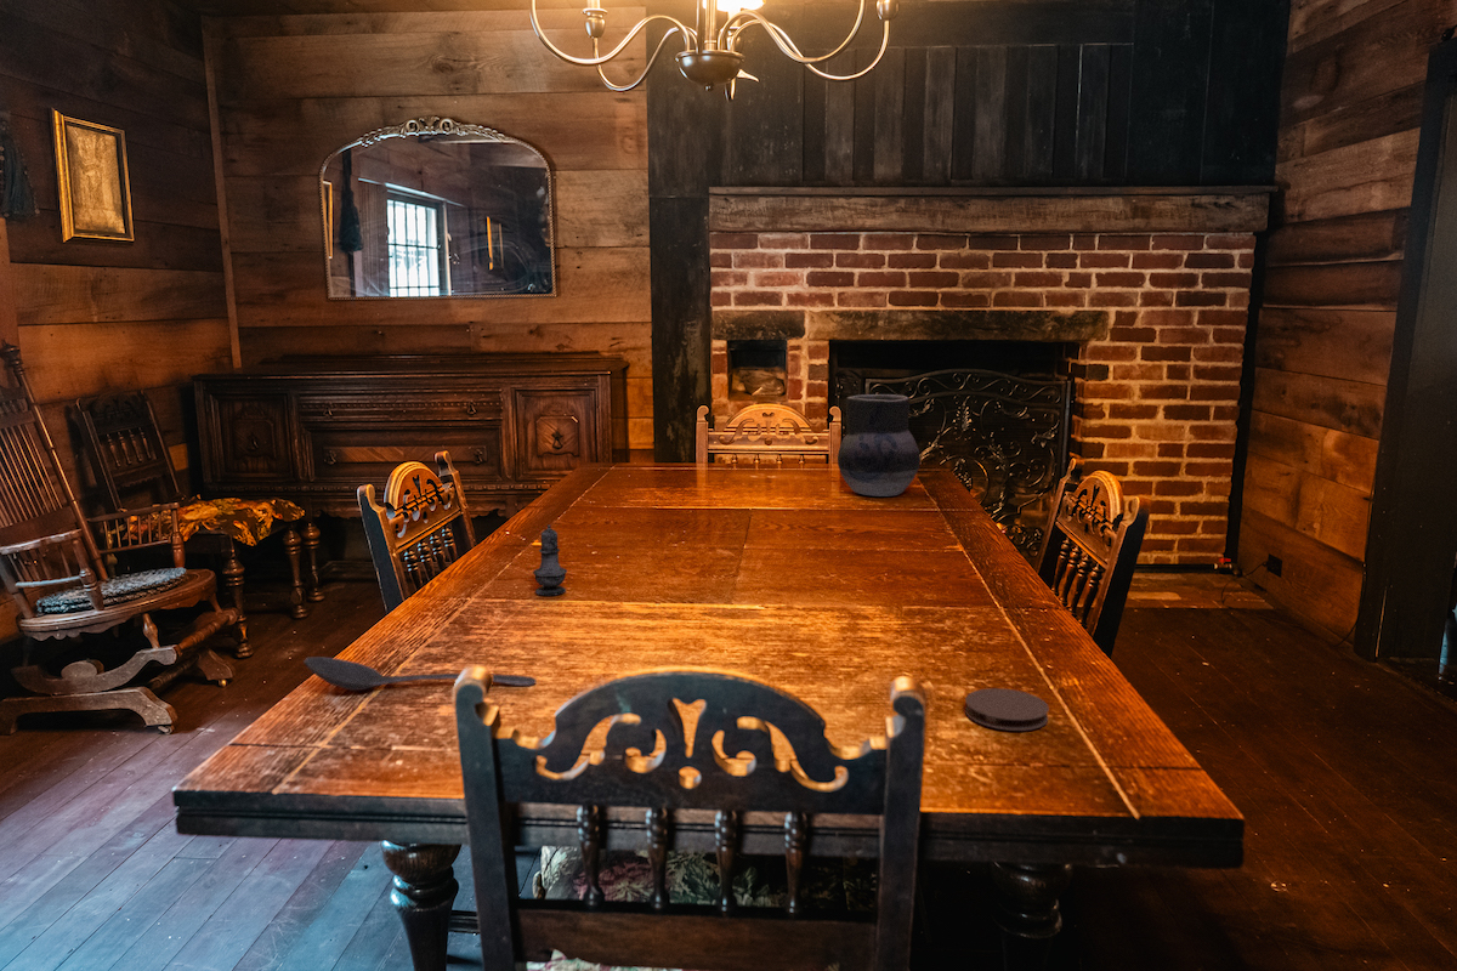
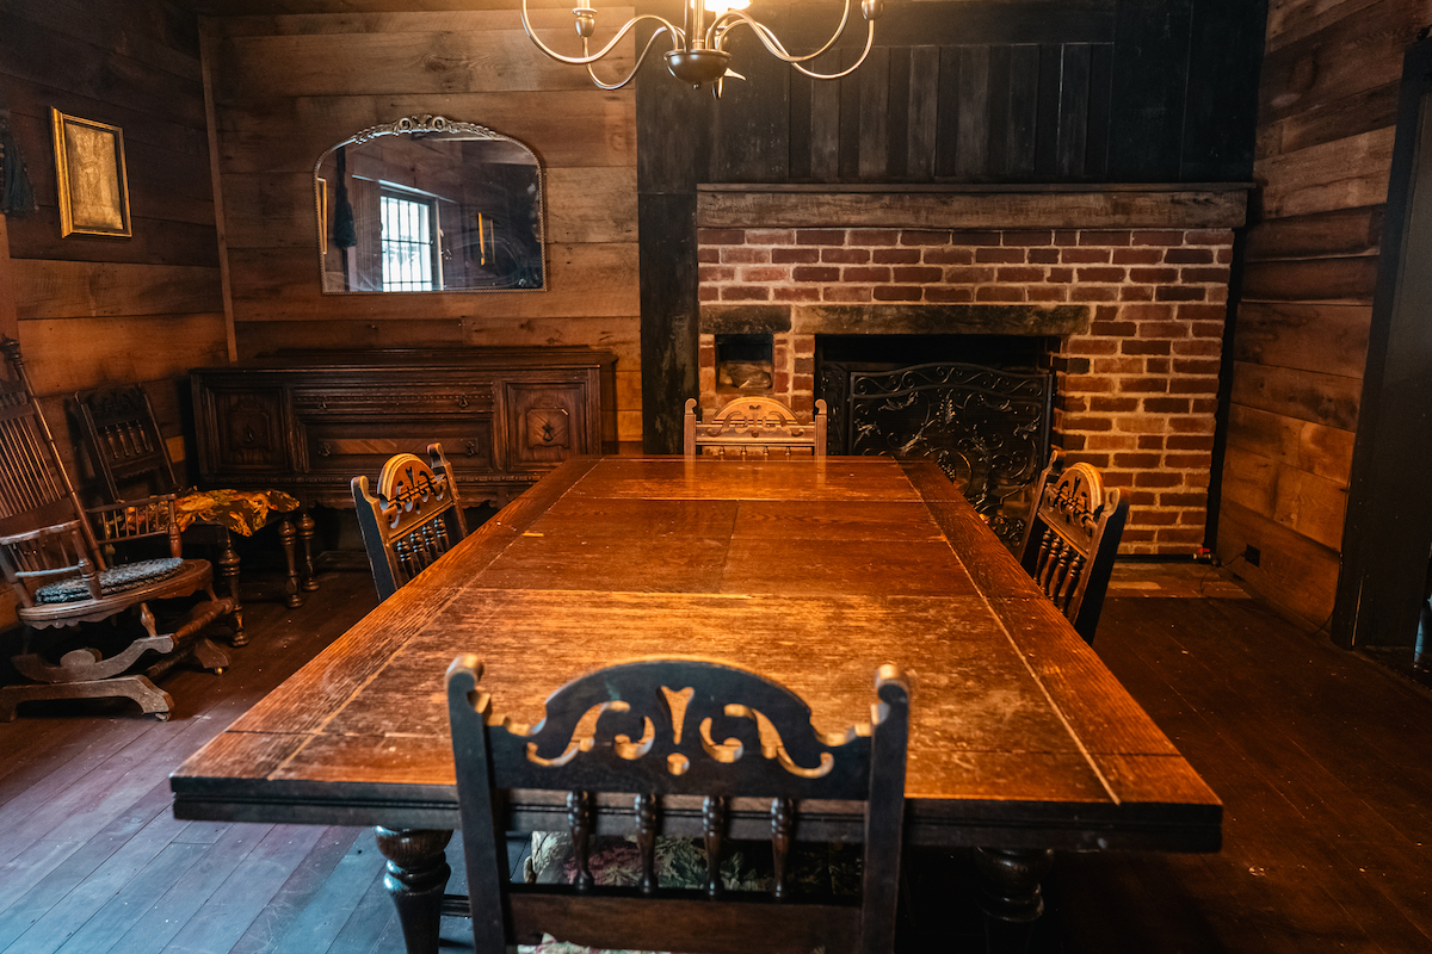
- ceramic jug [837,393,922,498]
- coaster [964,687,1050,732]
- salt shaker [532,523,568,597]
- stirrer [302,655,538,692]
